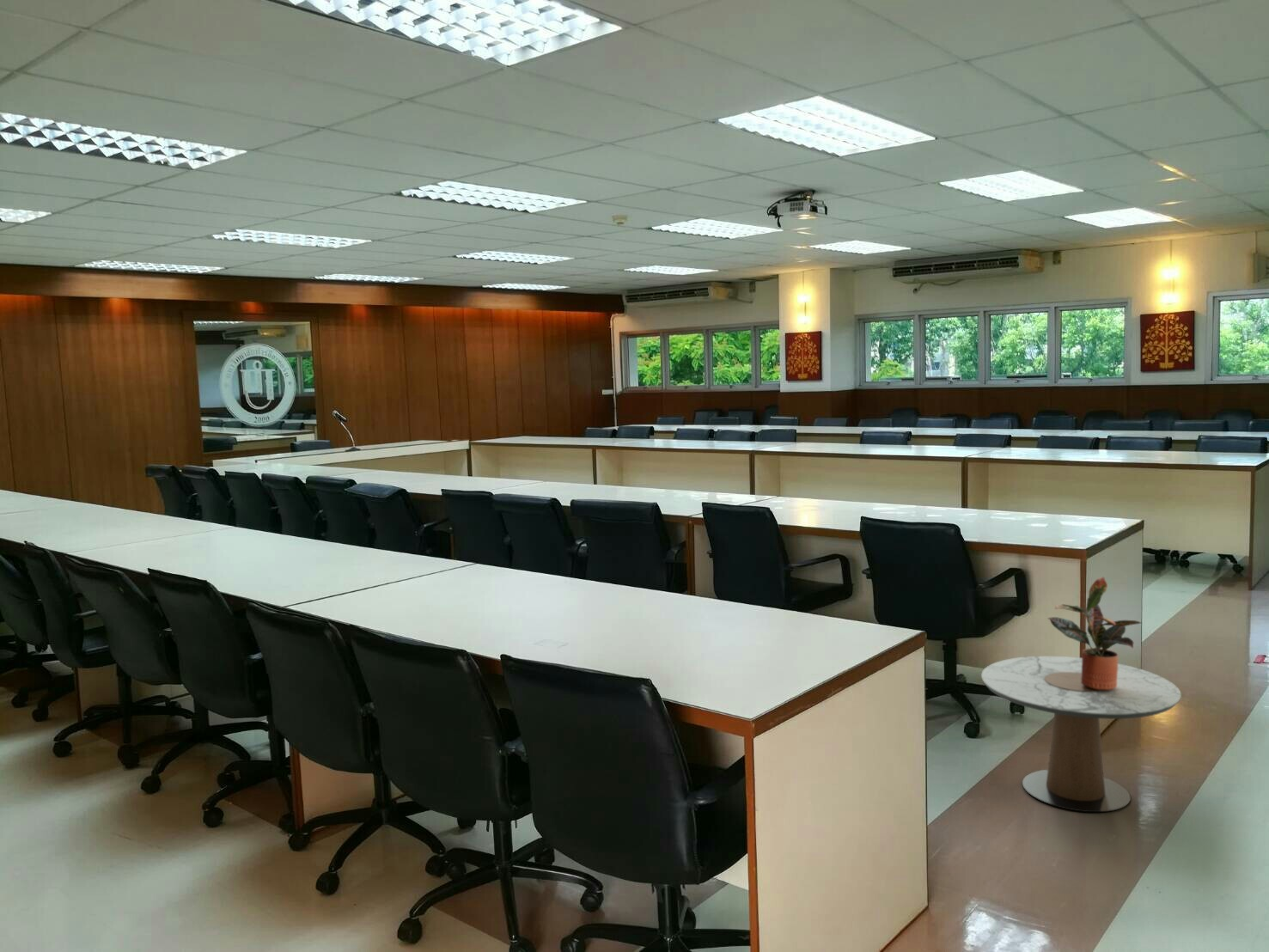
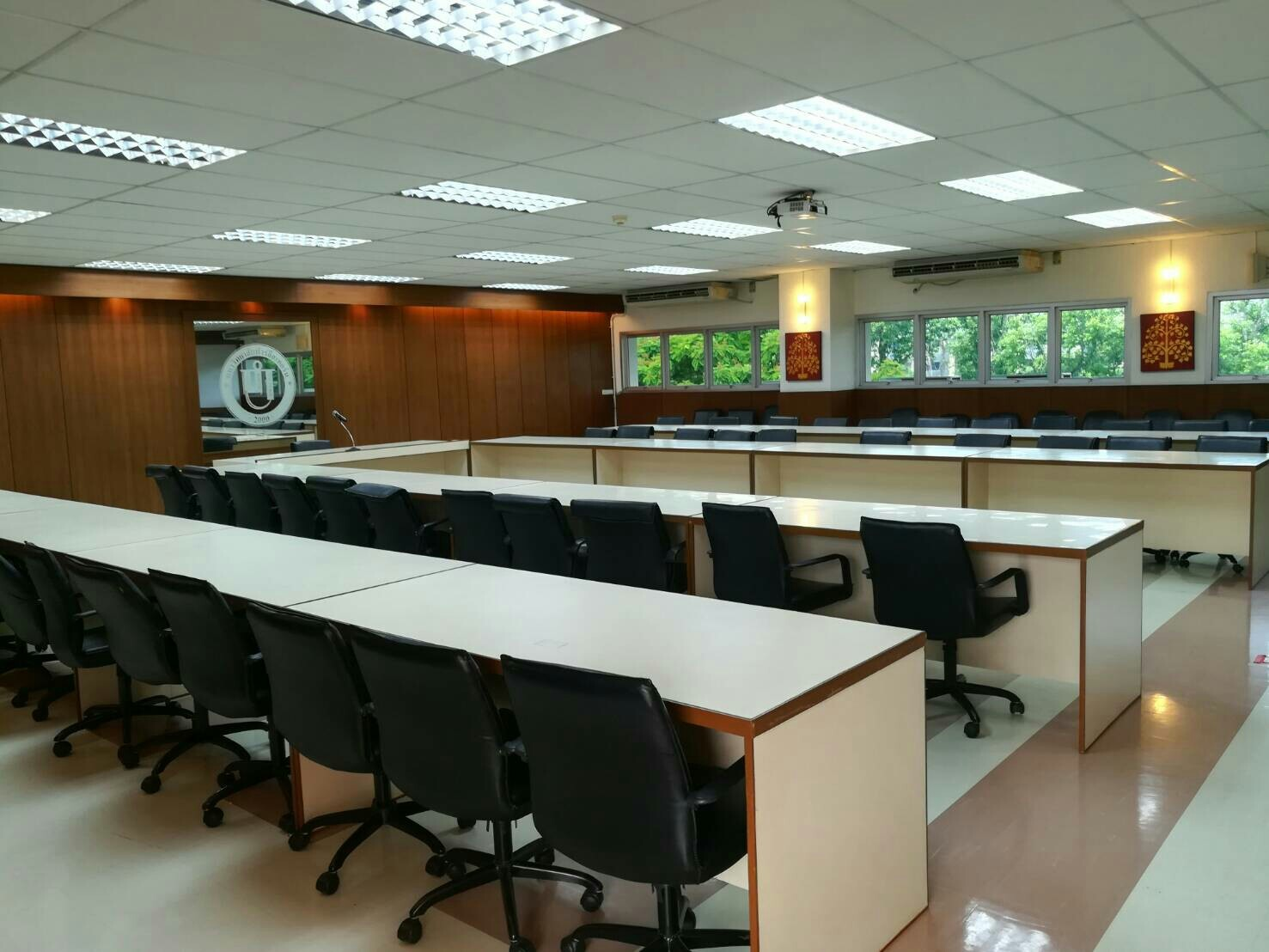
- side table [980,656,1182,813]
- potted plant [1047,576,1142,690]
